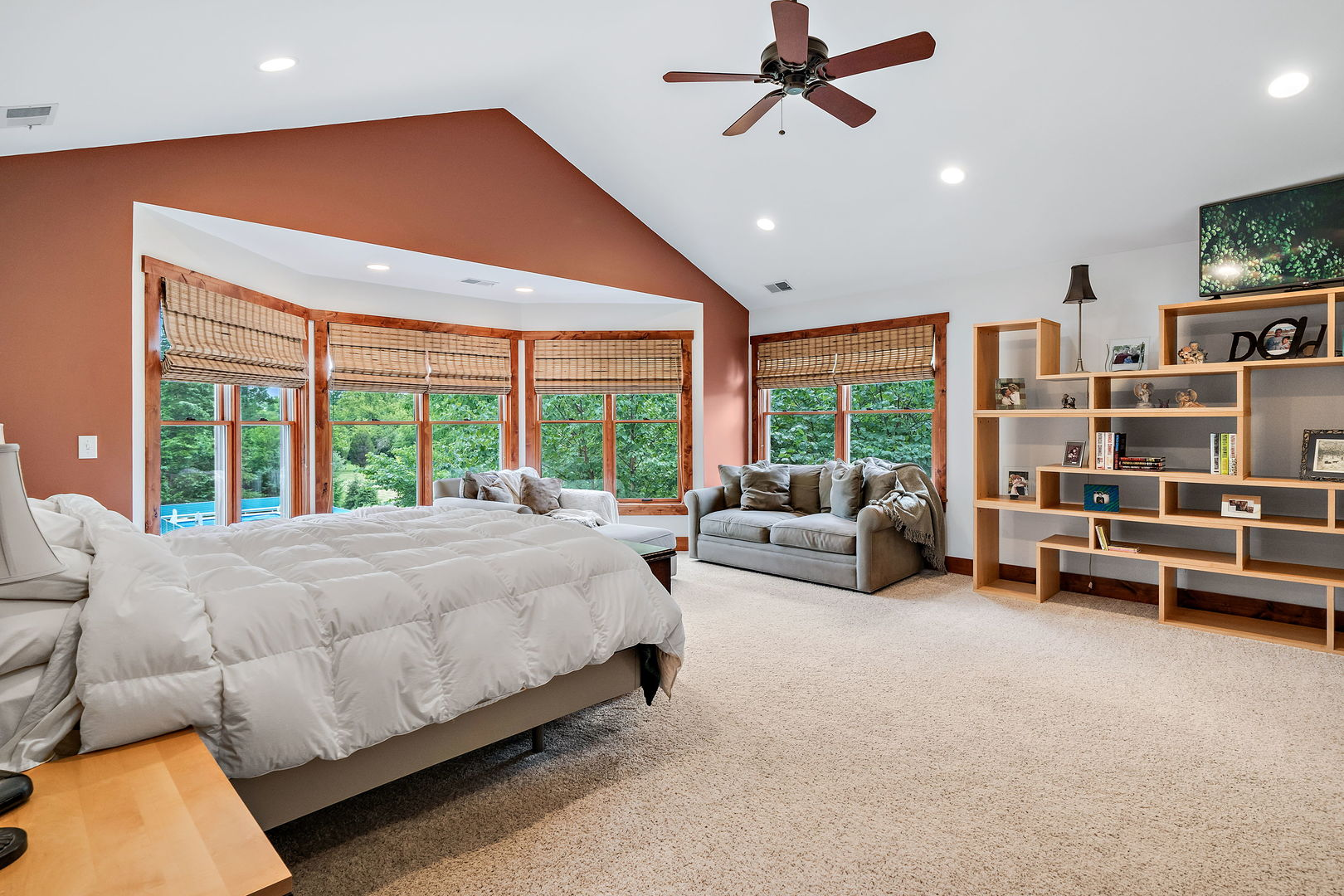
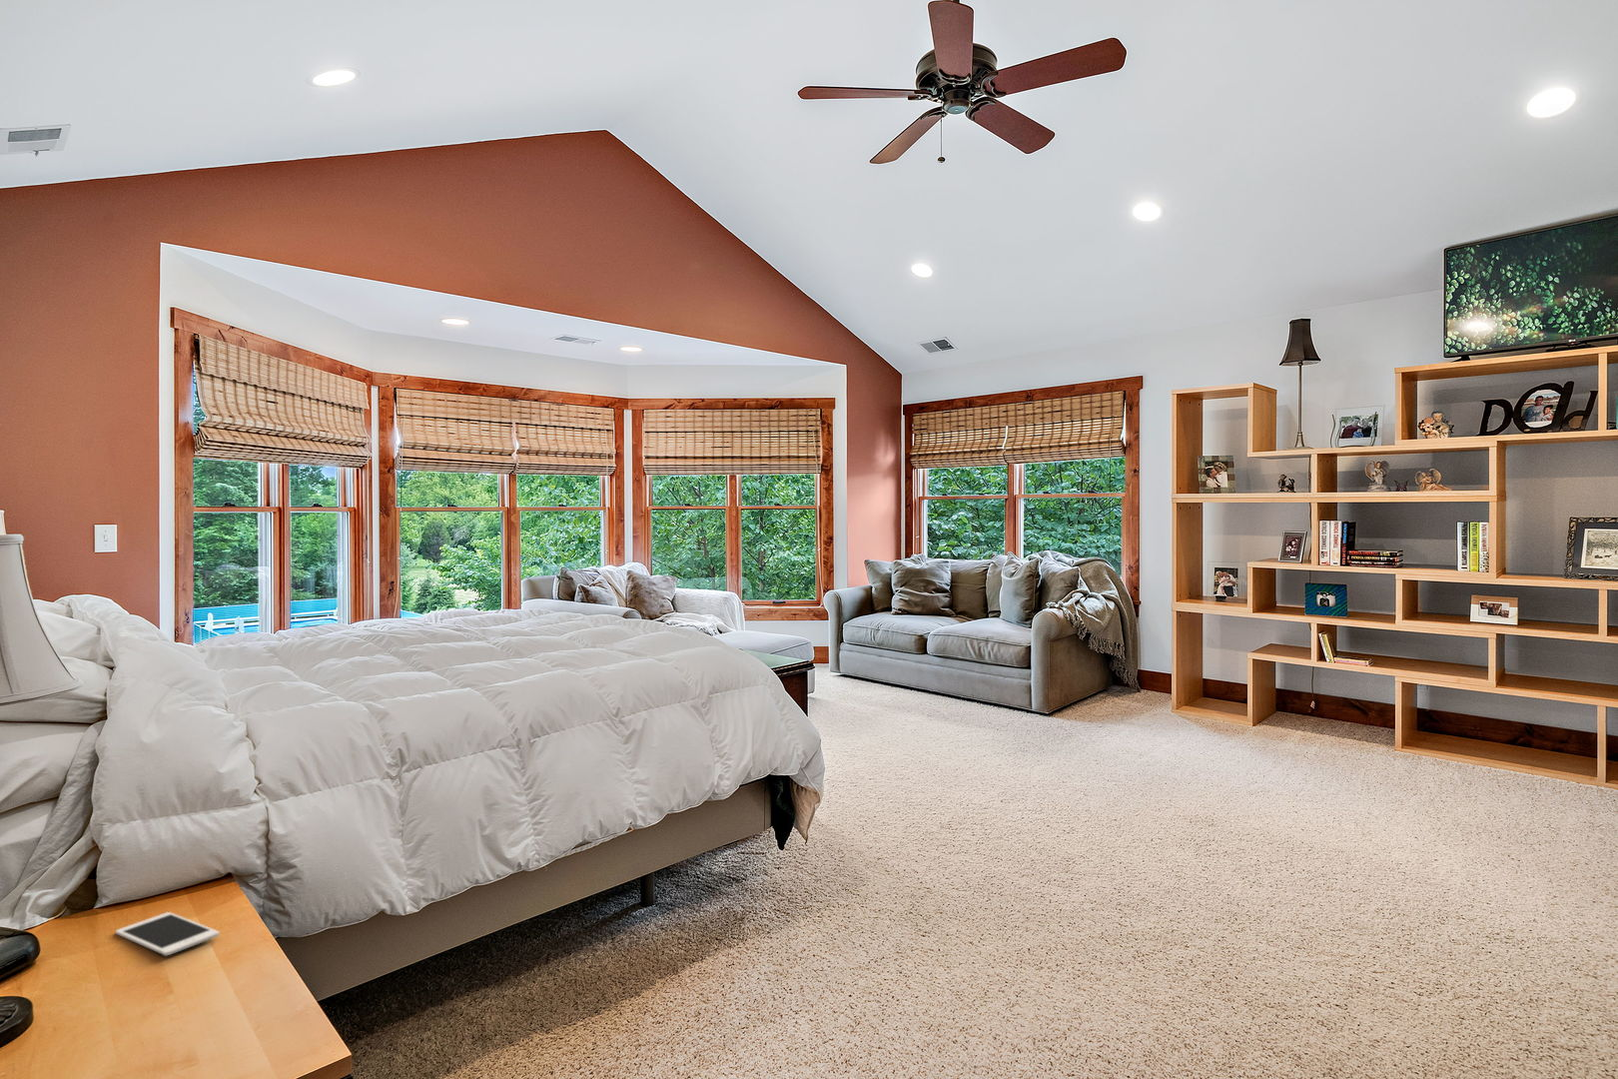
+ cell phone [114,912,220,957]
